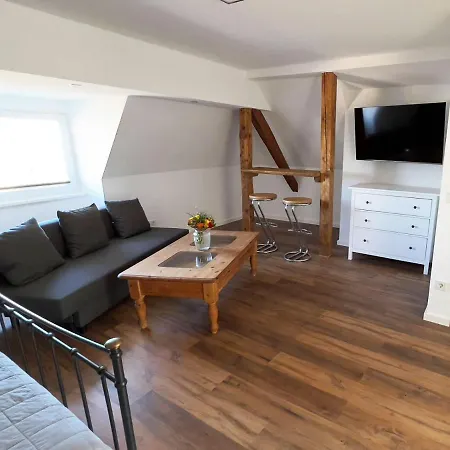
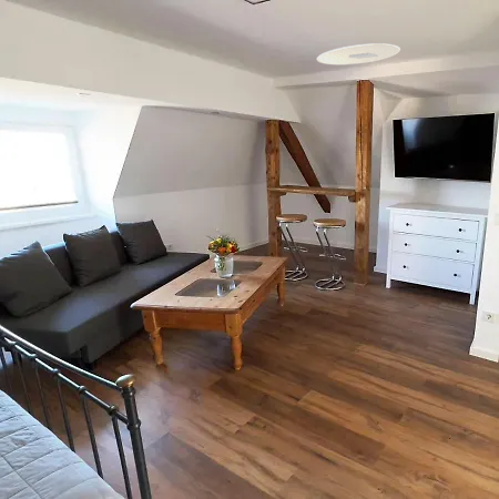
+ ceiling light [316,42,401,65]
